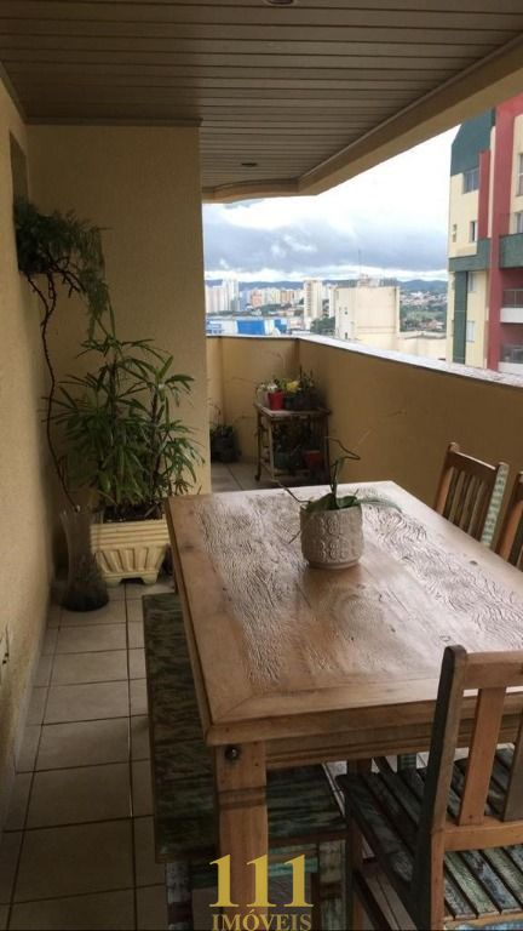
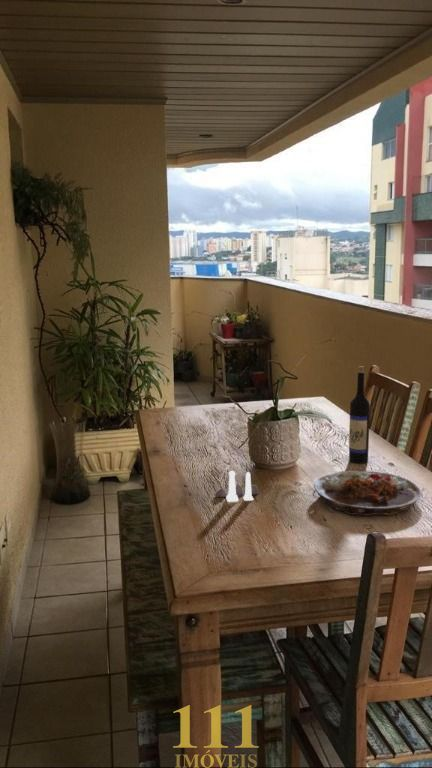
+ salt and pepper shaker set [214,470,259,503]
+ wine bottle [348,365,371,464]
+ plate [313,469,423,517]
